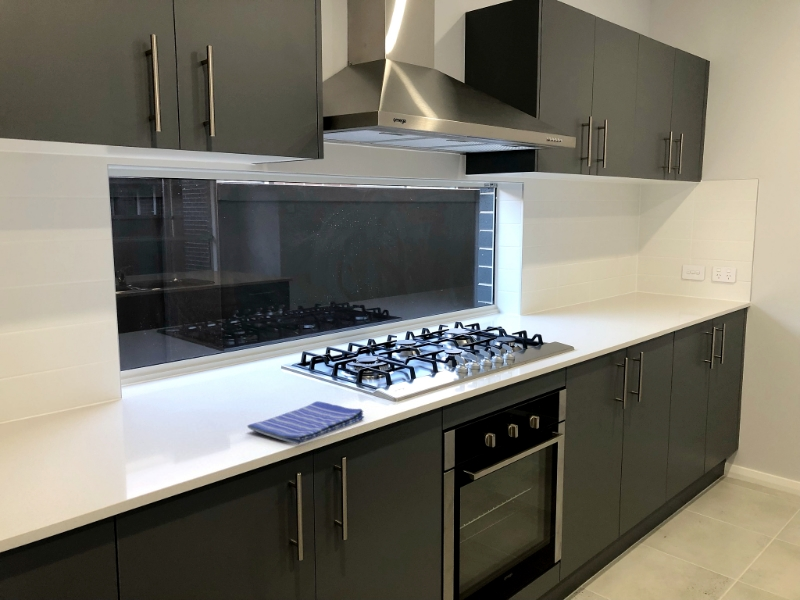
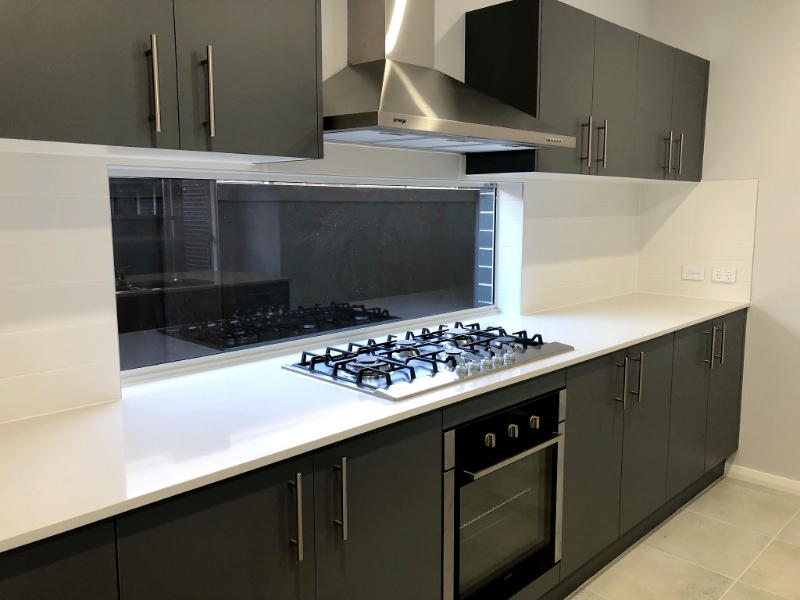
- dish towel [246,400,365,446]
